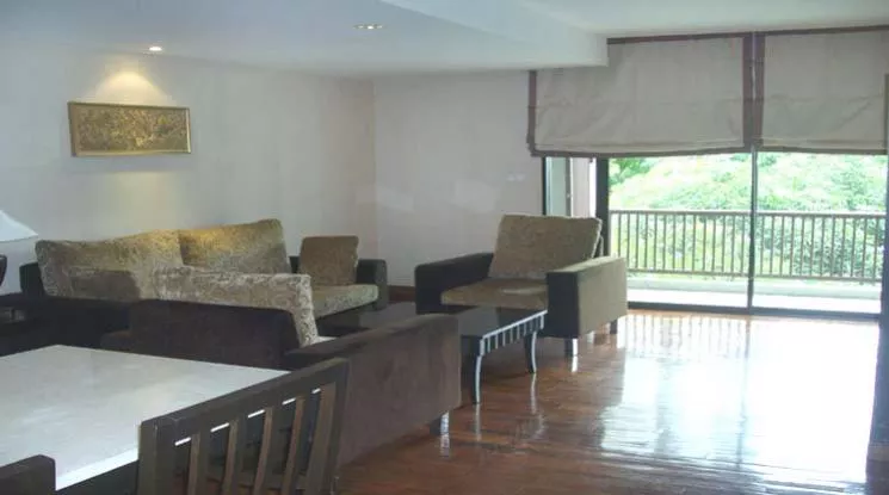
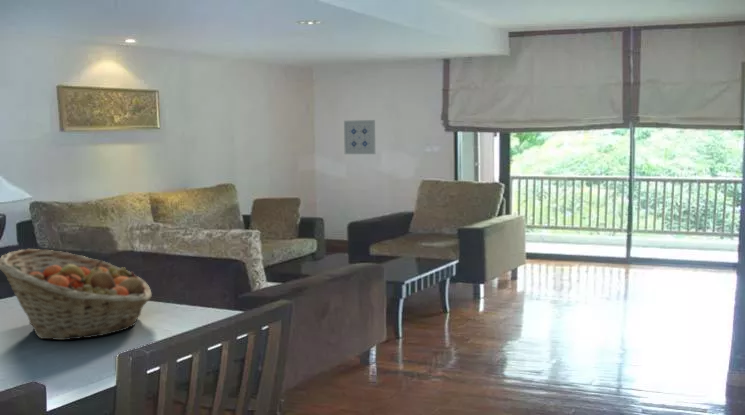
+ fruit basket [0,248,153,341]
+ wall art [343,119,376,155]
